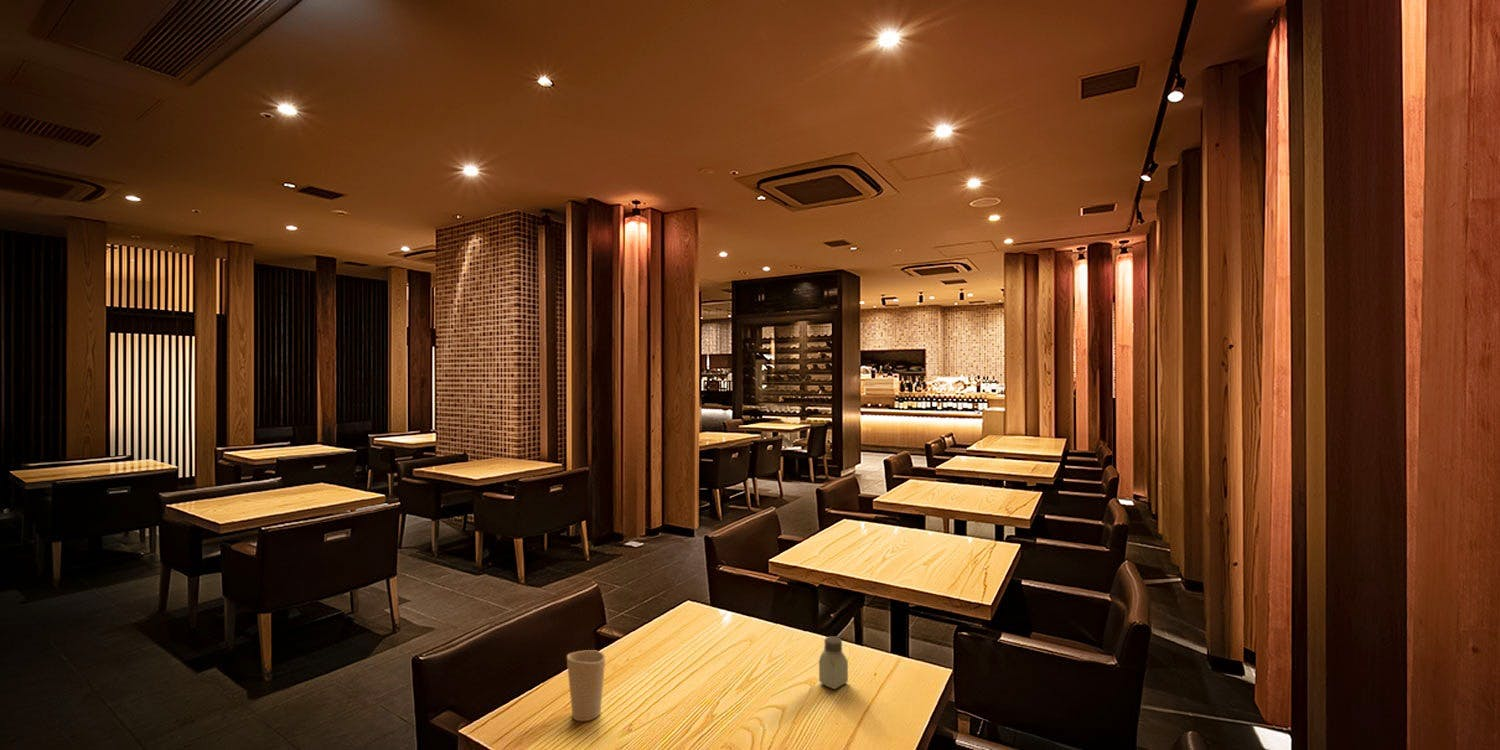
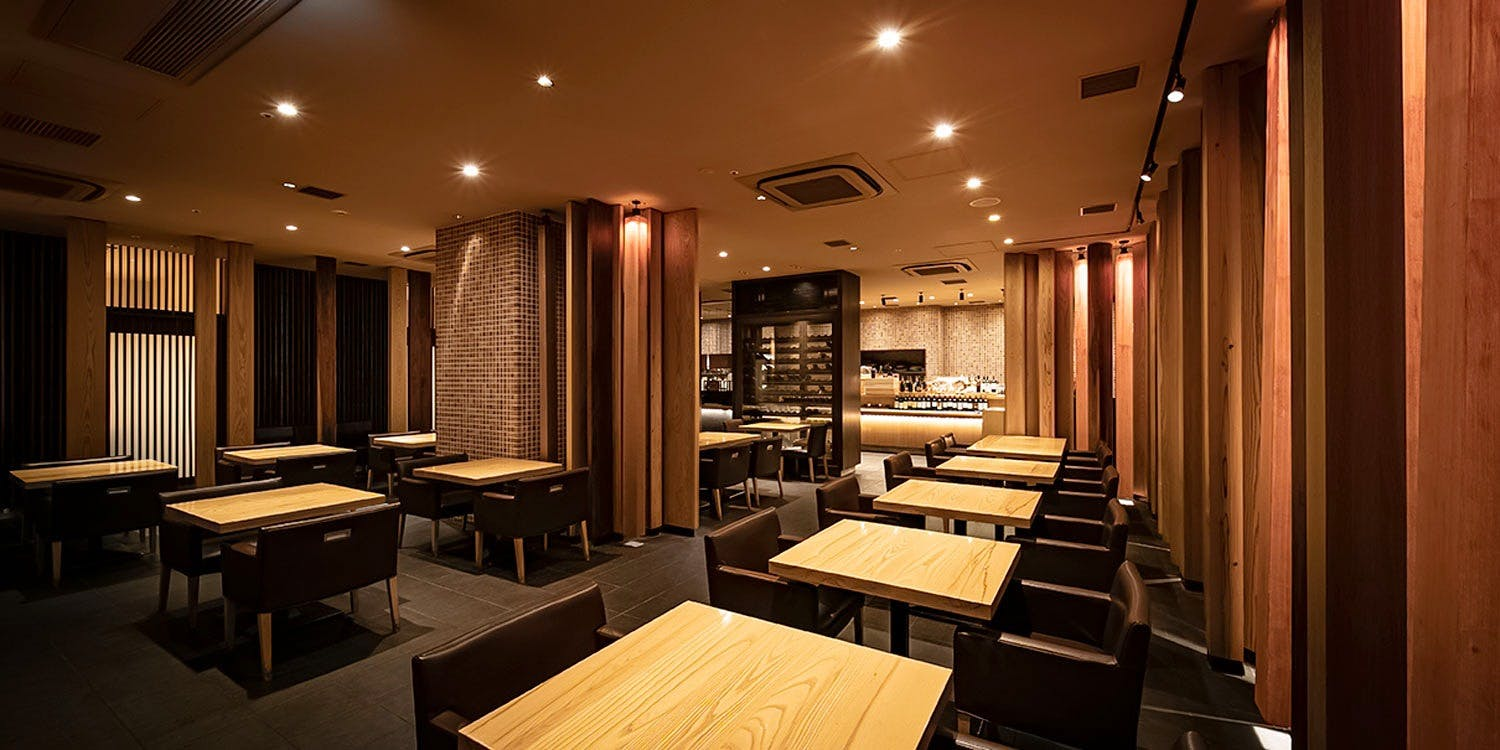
- saltshaker [818,635,849,690]
- cup [566,649,606,722]
